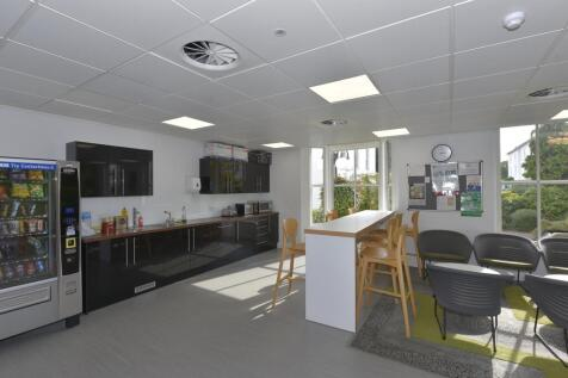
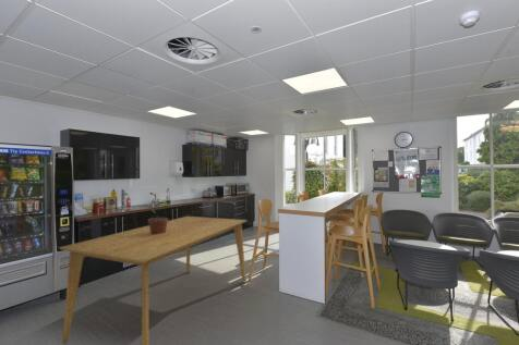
+ potted plant [147,200,169,234]
+ dining table [58,215,249,345]
